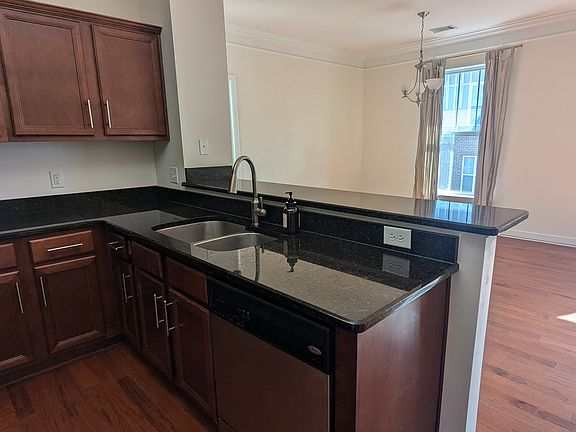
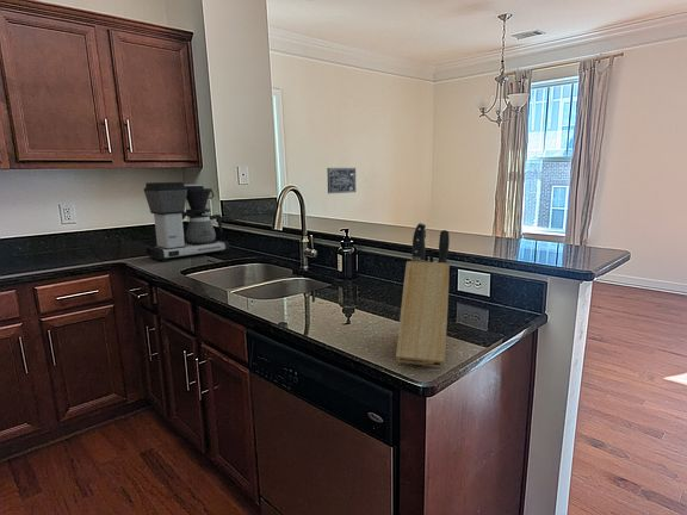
+ wall art [326,167,357,194]
+ knife block [395,222,451,368]
+ coffee maker [143,181,230,262]
